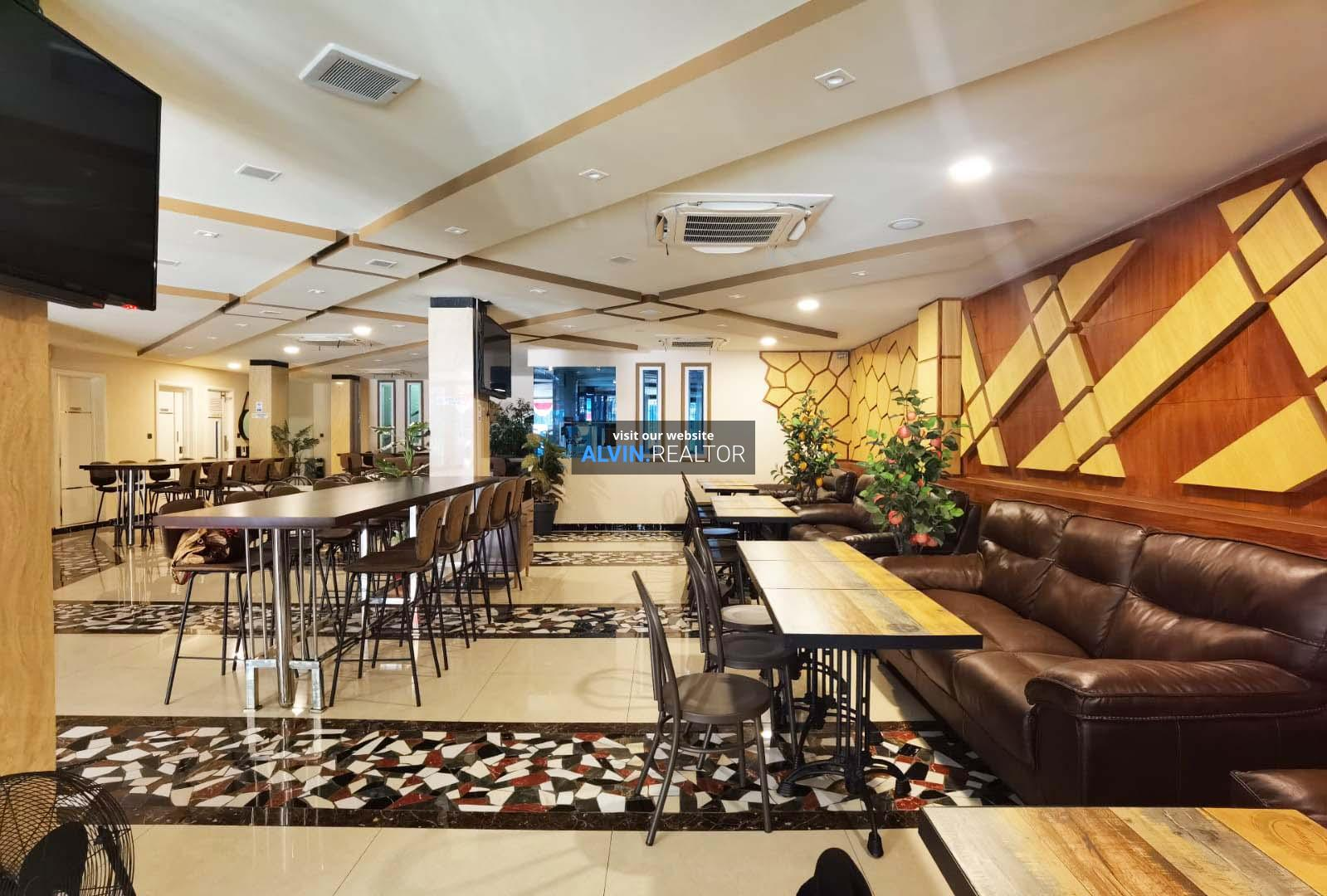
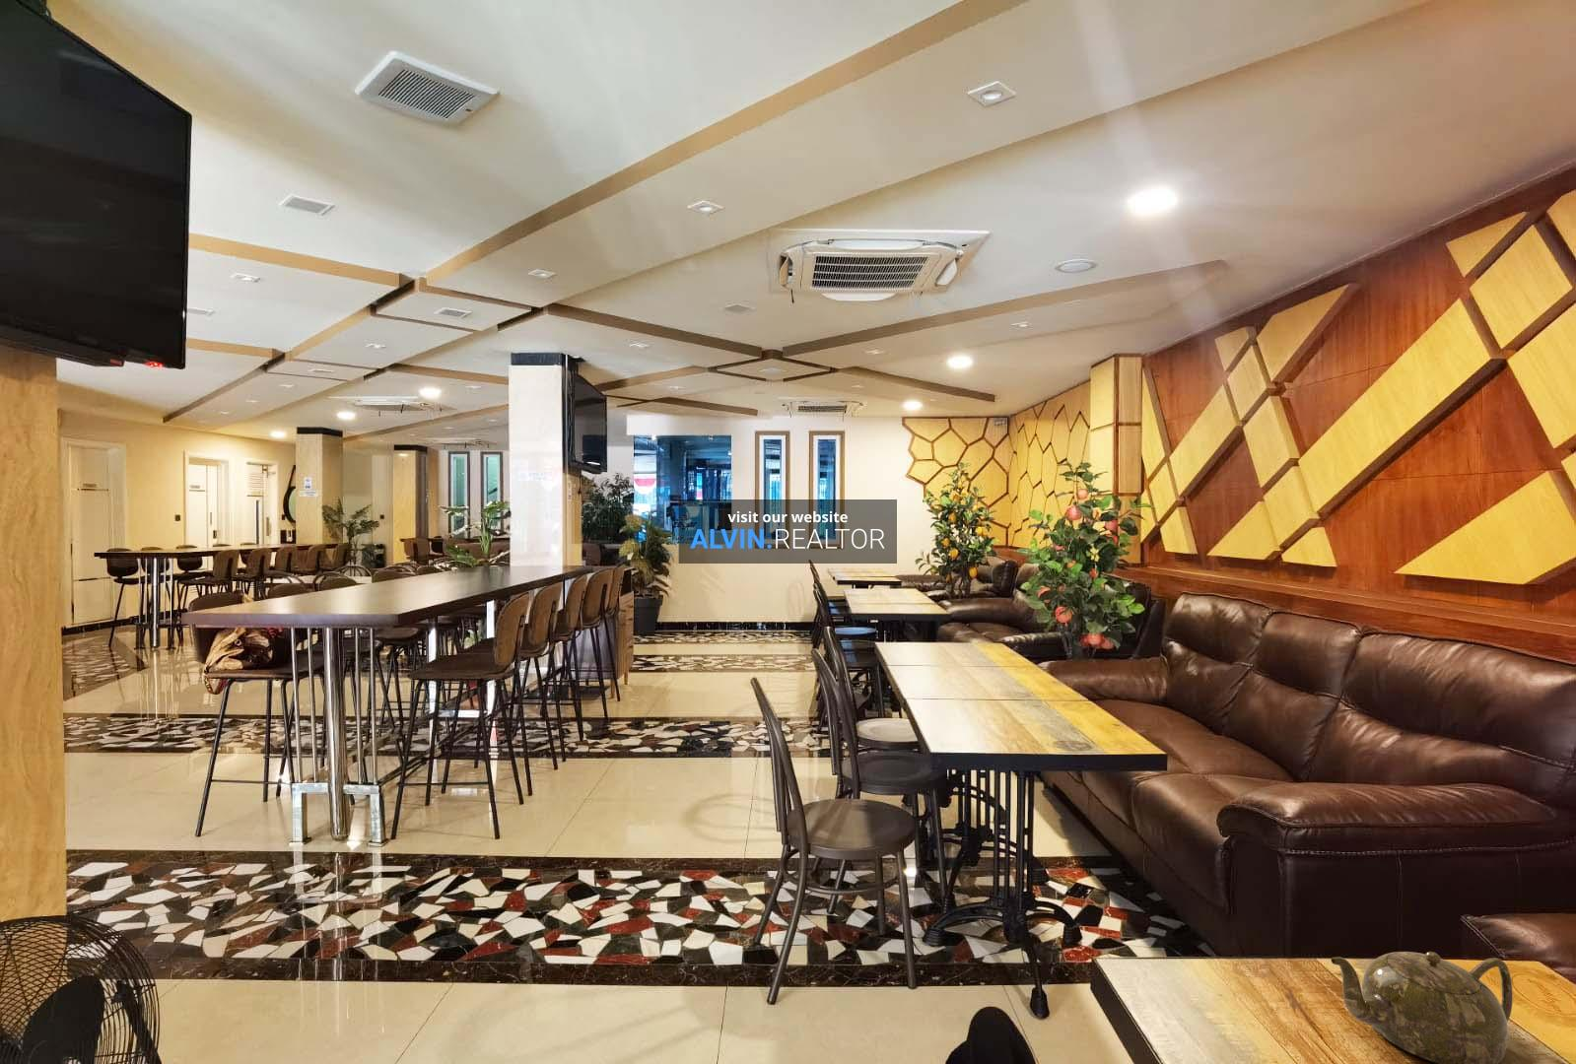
+ teapot [1330,951,1514,1064]
